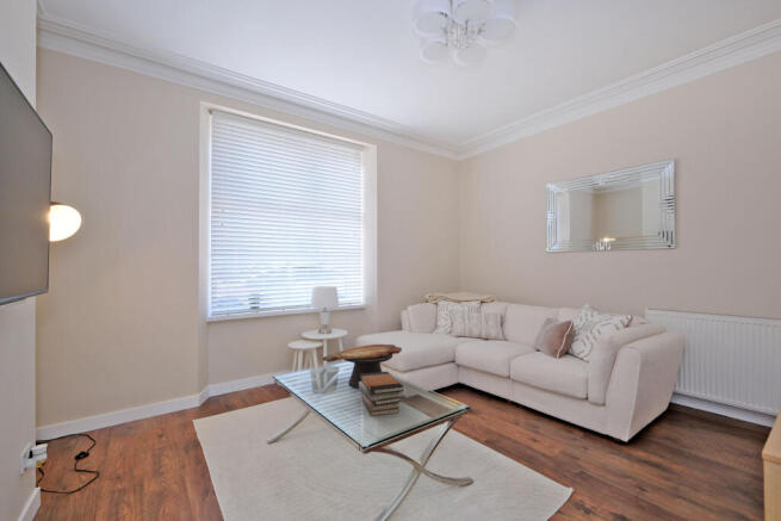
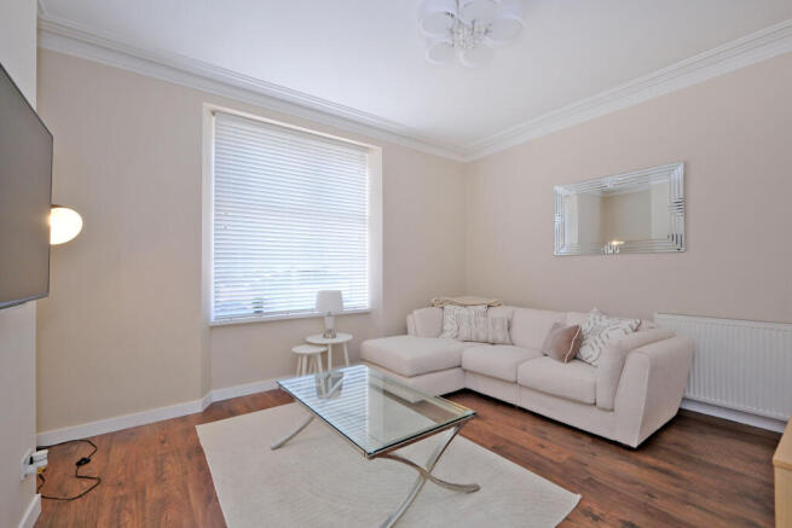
- book stack [358,371,405,417]
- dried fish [322,343,403,390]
